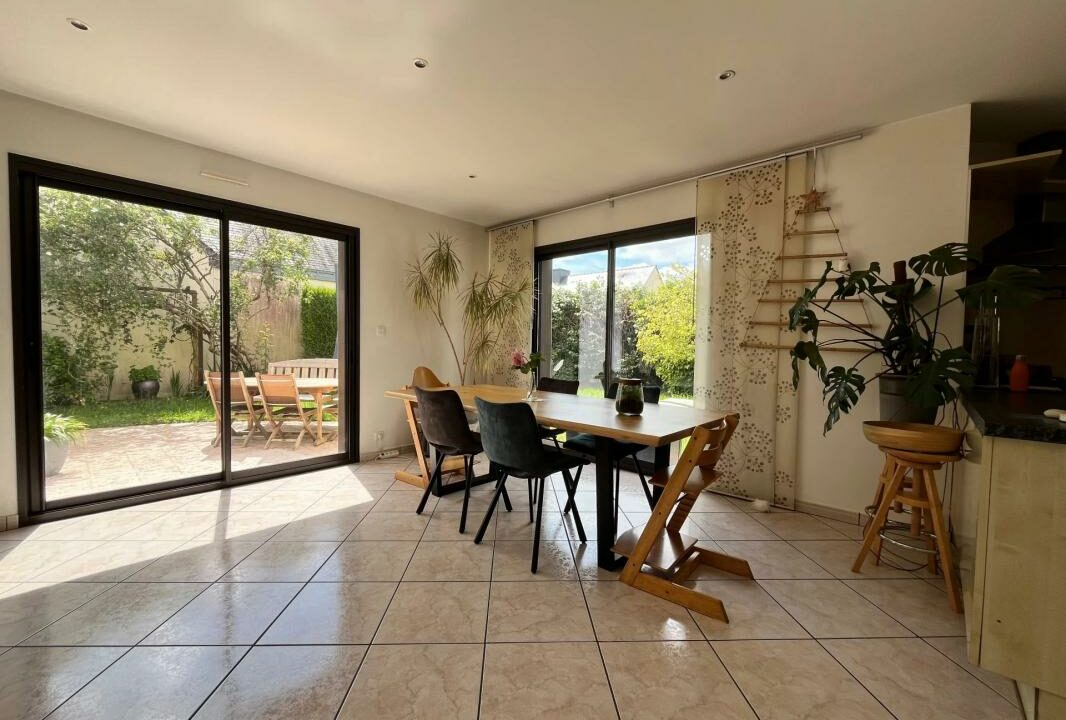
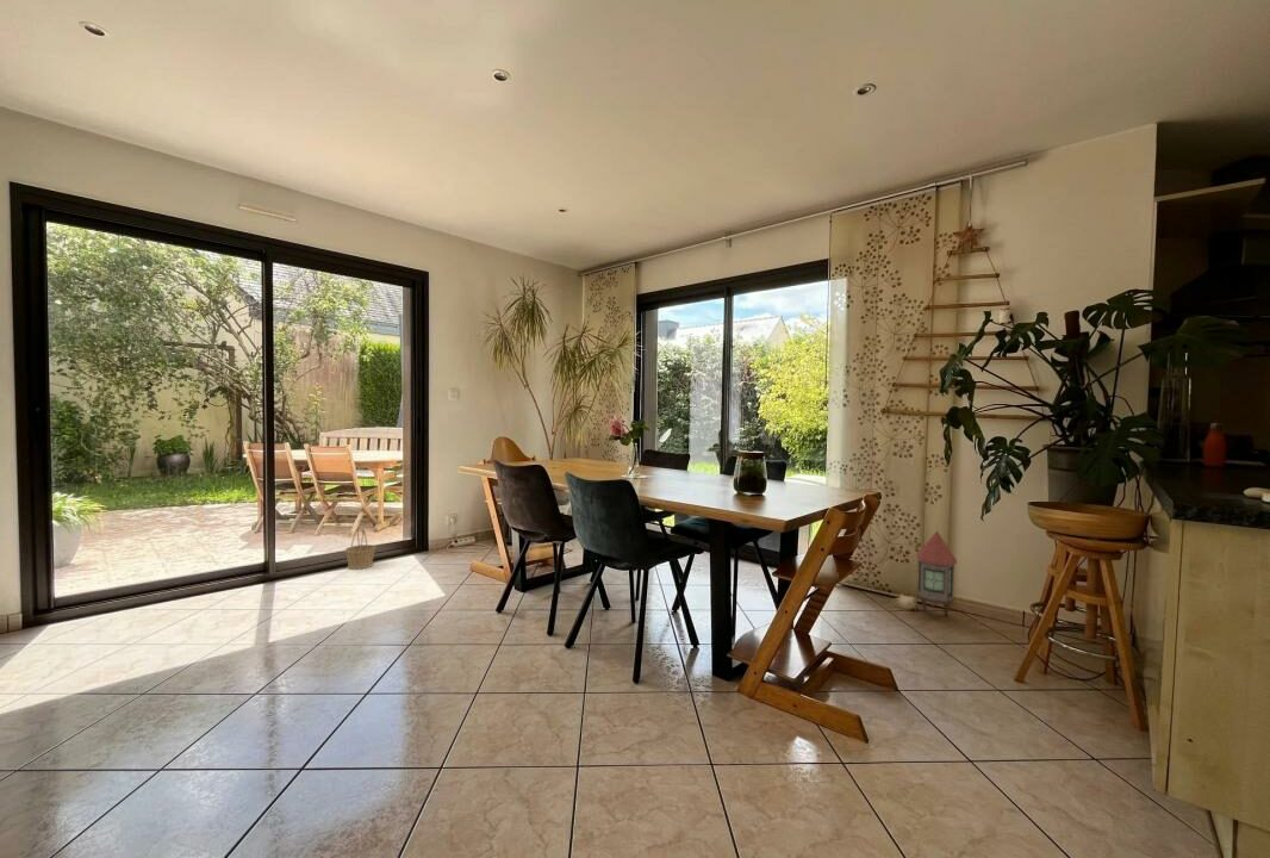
+ basket [344,524,376,571]
+ lantern [915,529,958,617]
